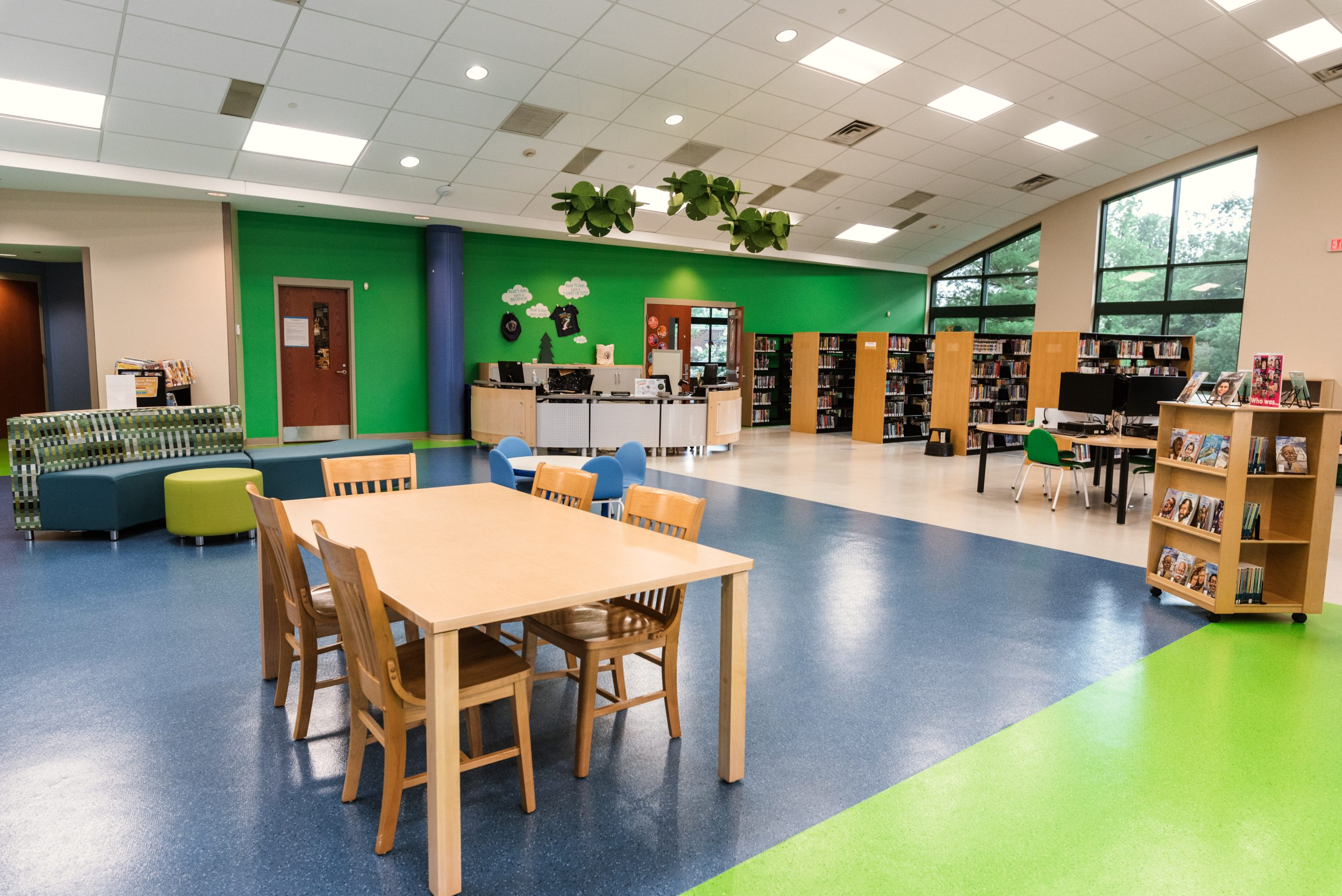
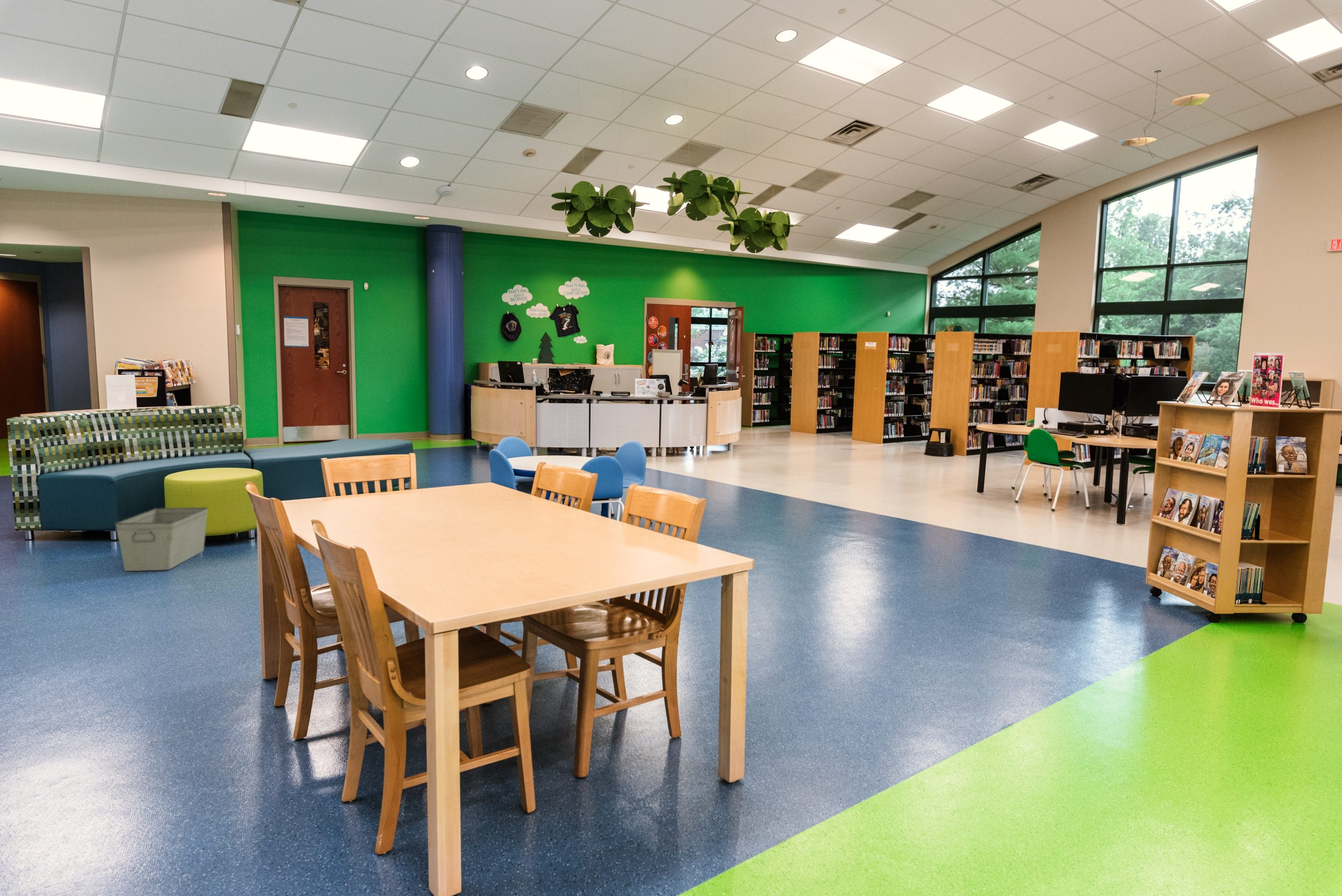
+ storage bin [115,507,209,571]
+ ceiling mobile [1119,70,1210,158]
